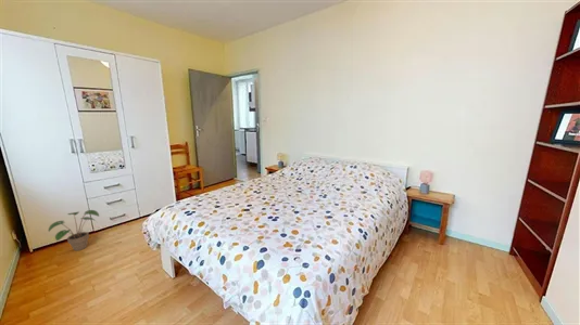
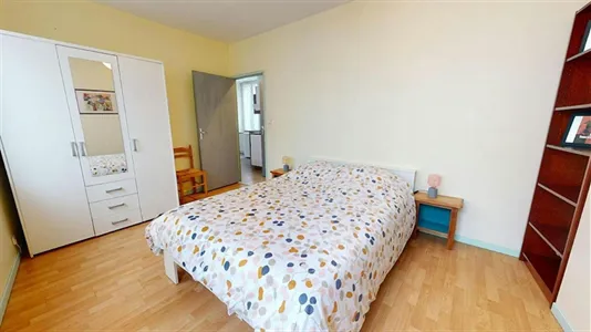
- potted plant [48,209,100,251]
